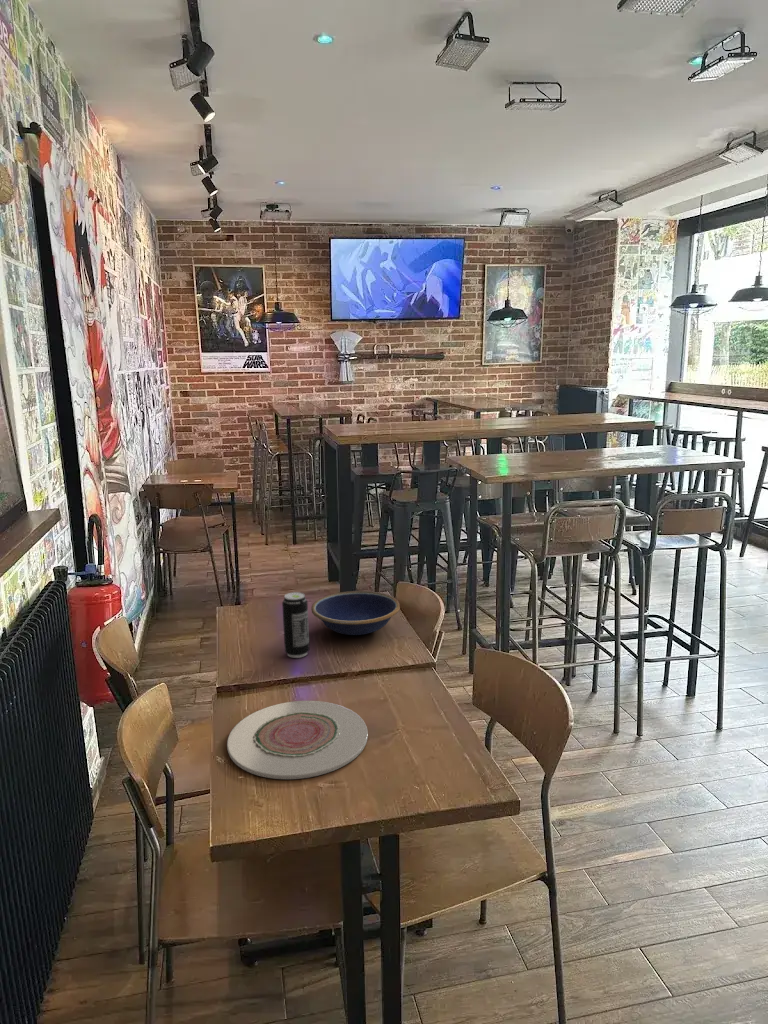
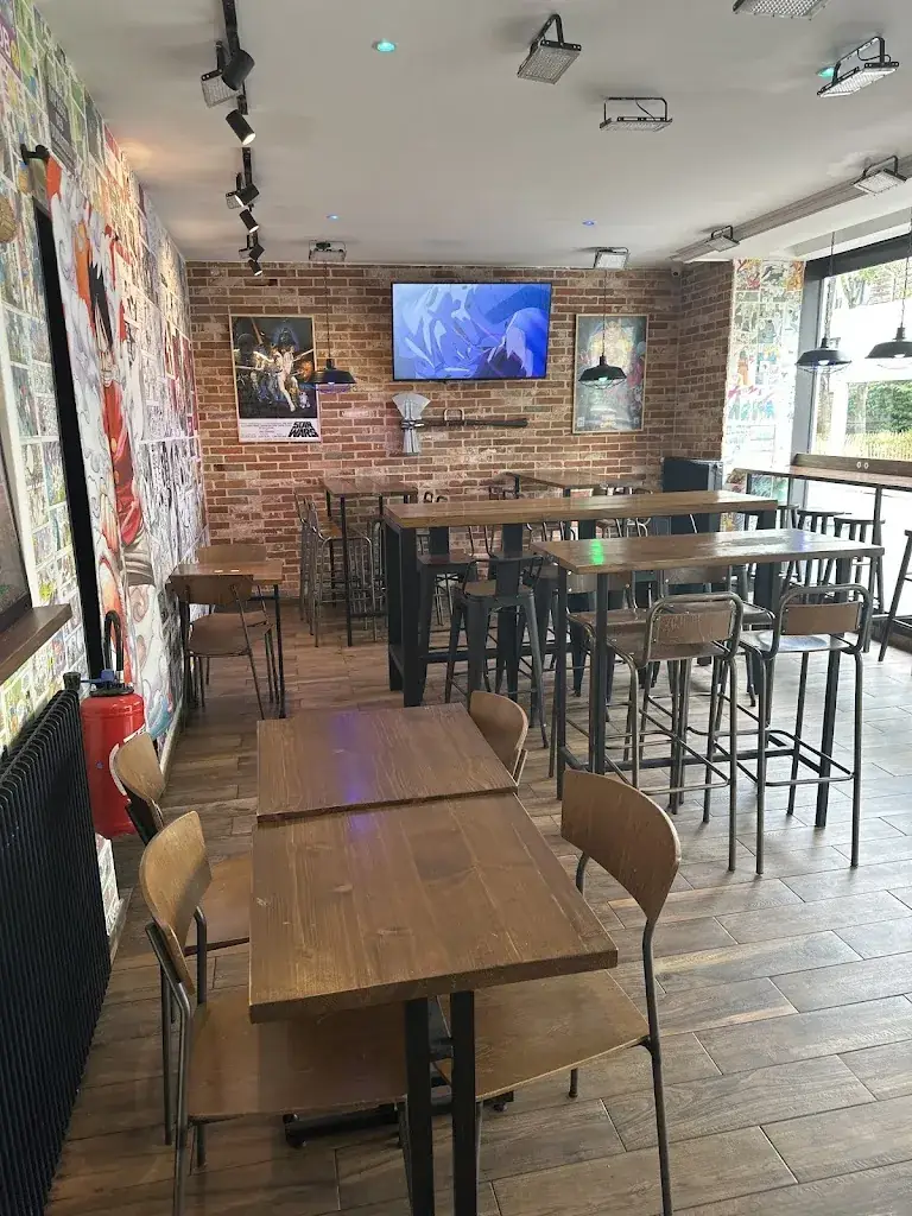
- plate [226,700,369,780]
- beverage can [281,591,311,659]
- bowl [310,590,401,636]
